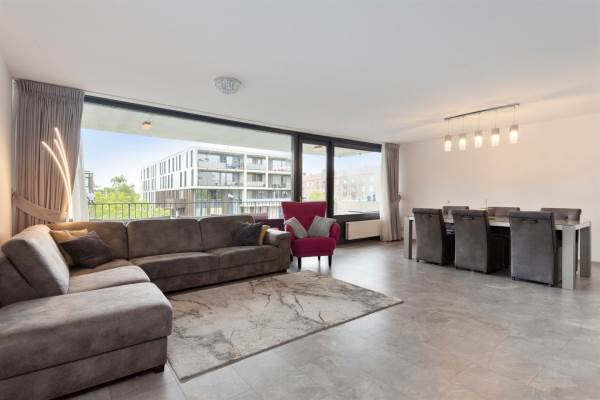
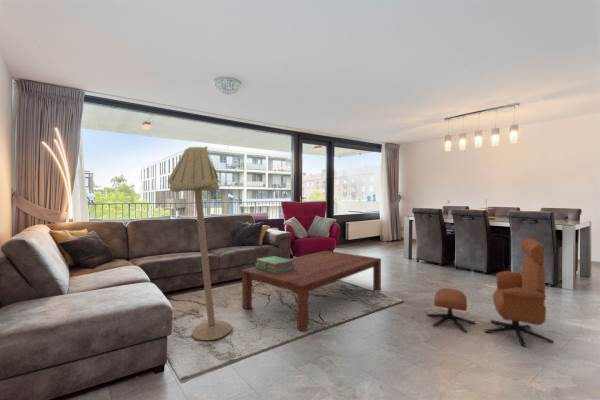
+ lounge chair [425,237,555,348]
+ floor lamp [167,145,233,341]
+ stack of books [254,255,295,273]
+ coffee table [241,250,382,332]
